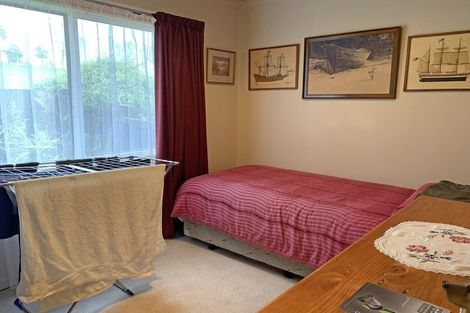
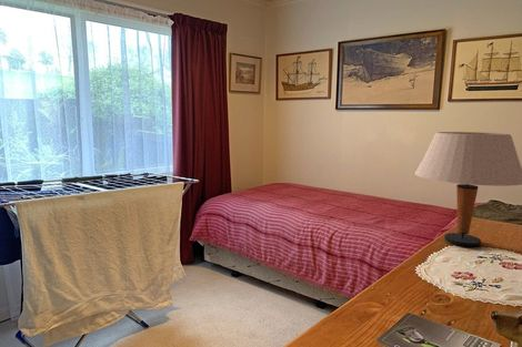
+ table lamp [414,131,522,247]
